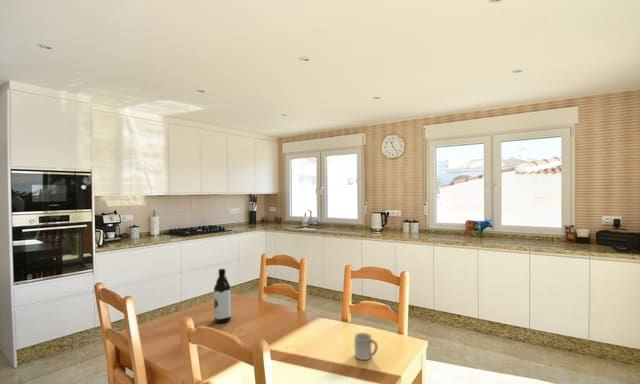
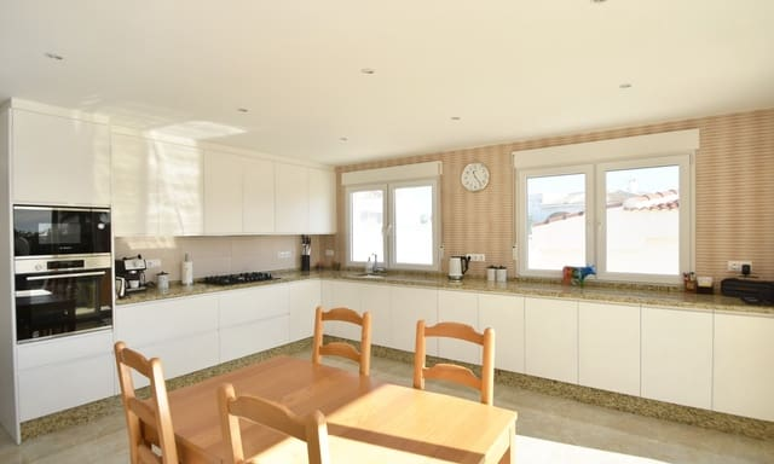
- cup [354,332,379,361]
- water bottle [213,268,232,324]
